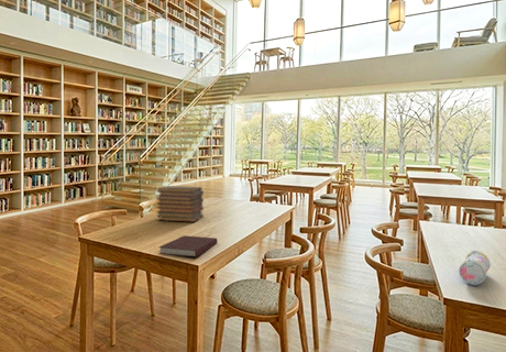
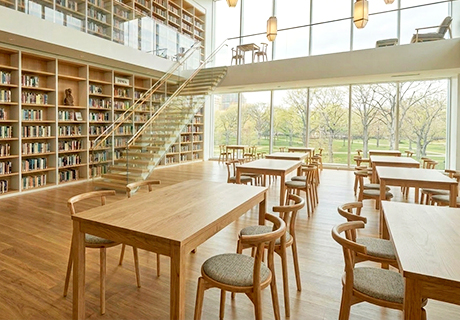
- notebook [158,234,218,258]
- book stack [154,185,205,223]
- pencil case [458,250,492,286]
